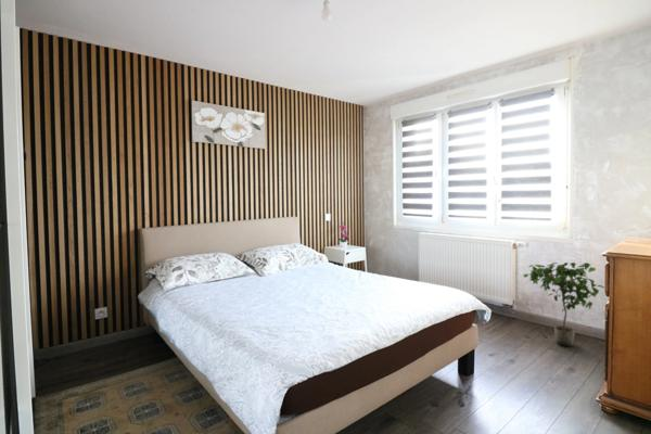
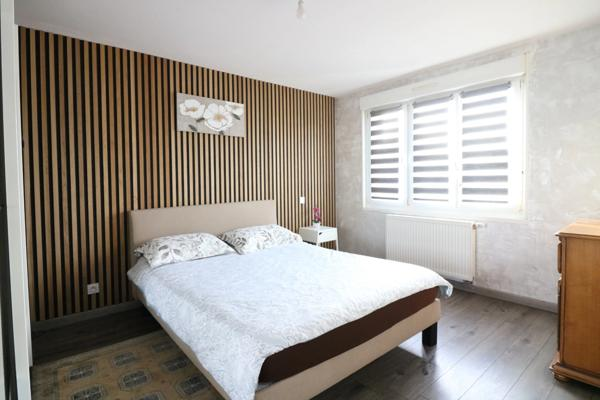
- potted plant [523,261,605,347]
